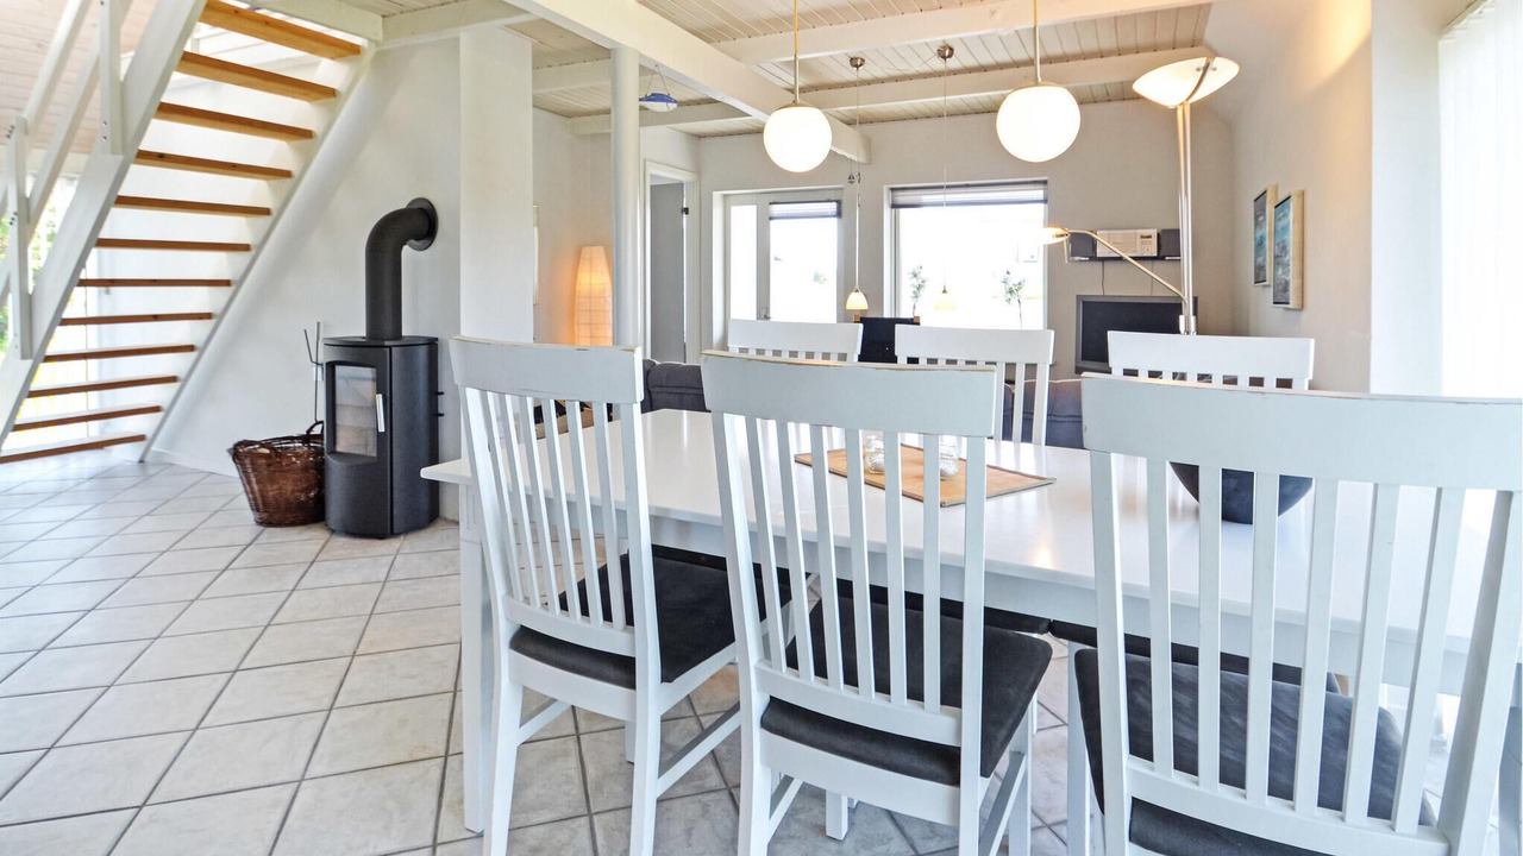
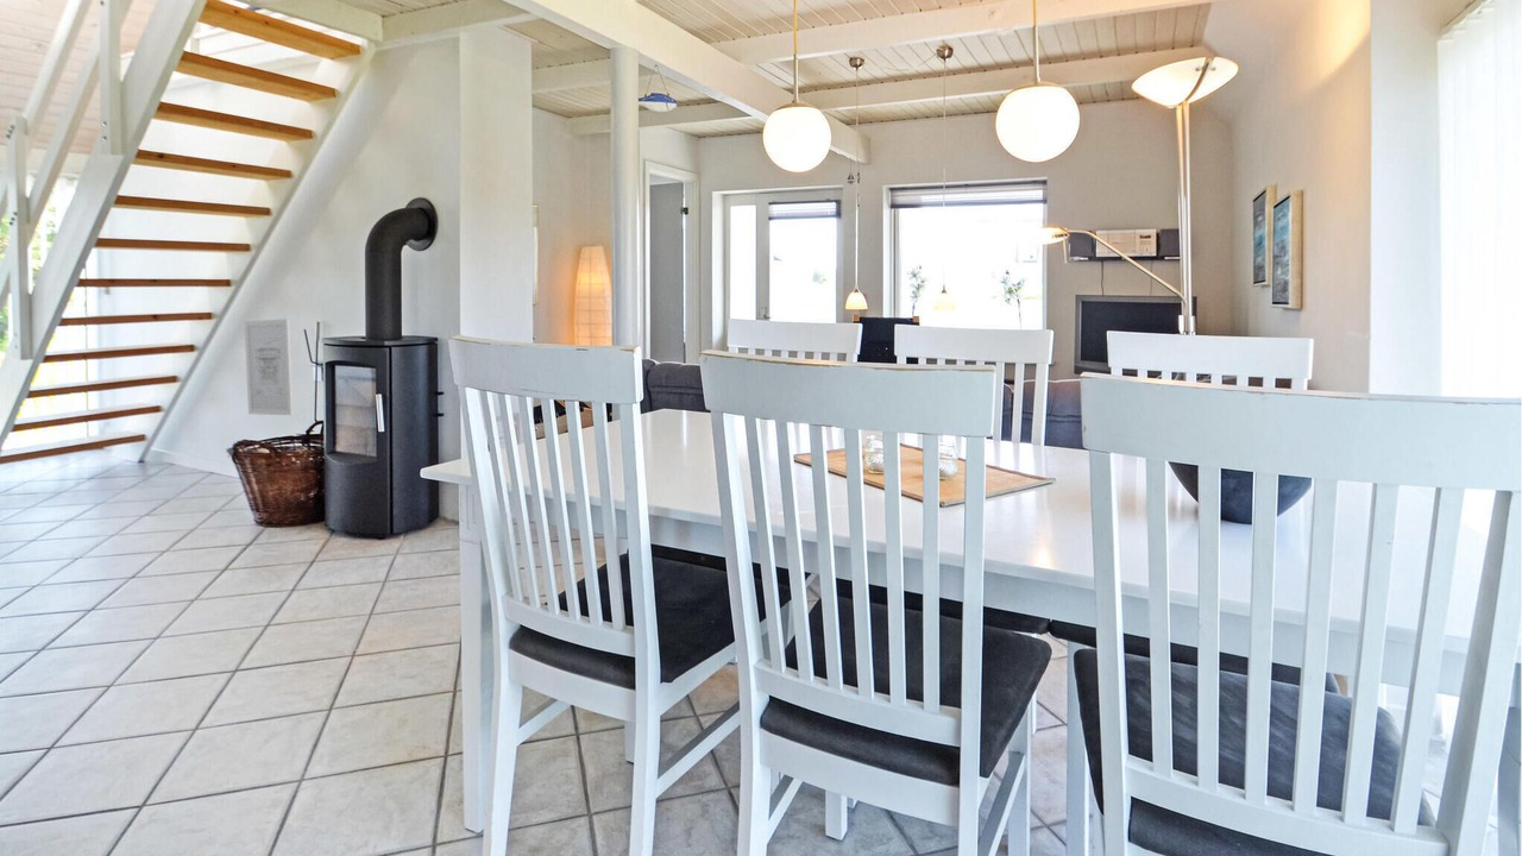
+ wall art [243,317,294,416]
